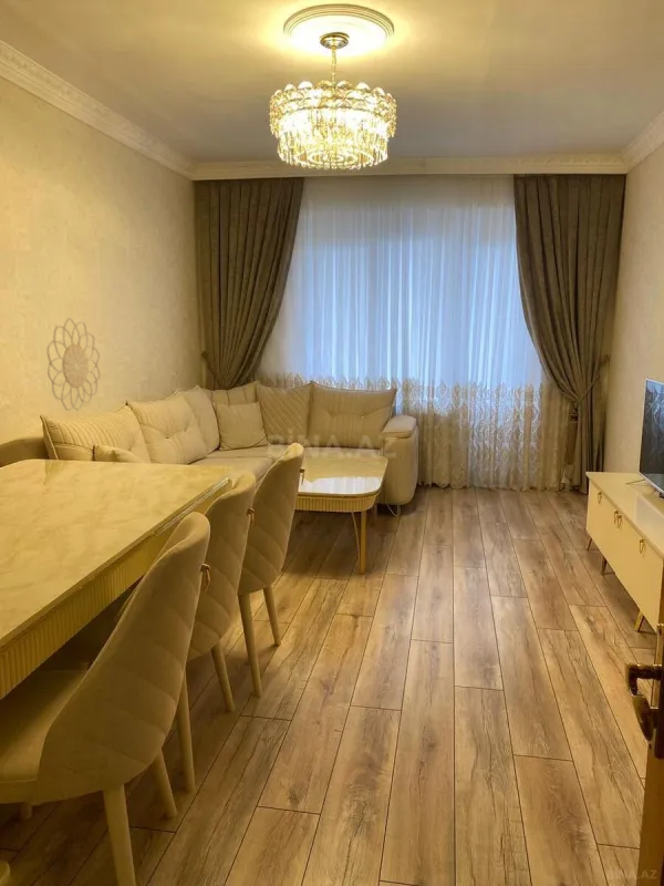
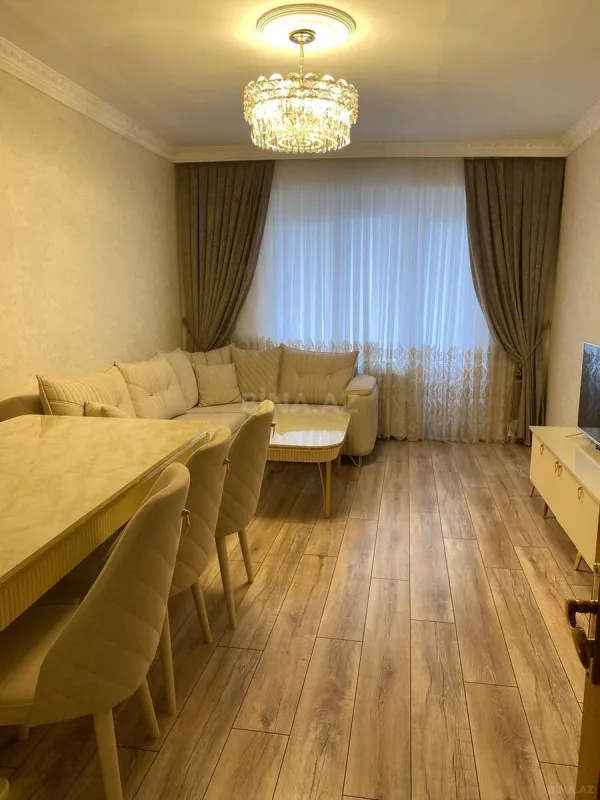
- decorative wall piece [46,317,101,412]
